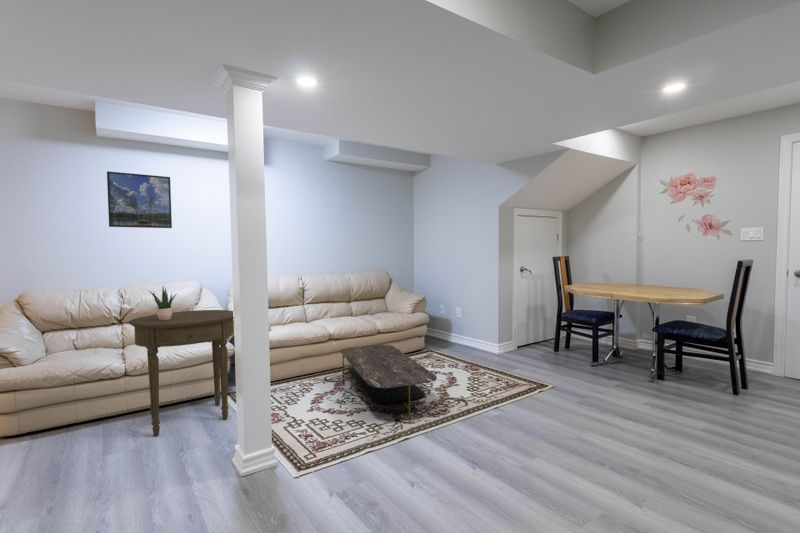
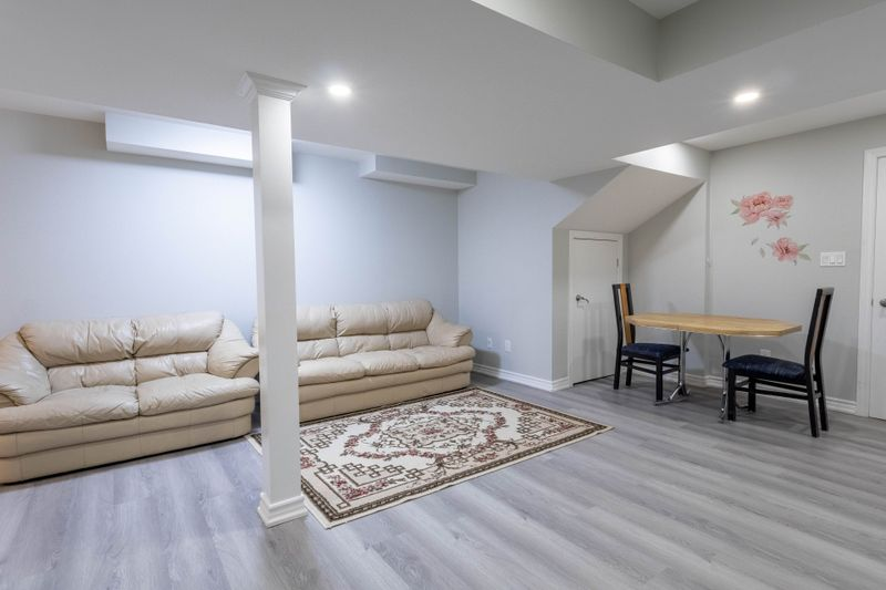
- coffee table [339,344,438,423]
- side table [128,309,235,437]
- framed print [106,170,173,229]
- potted plant [148,286,178,320]
